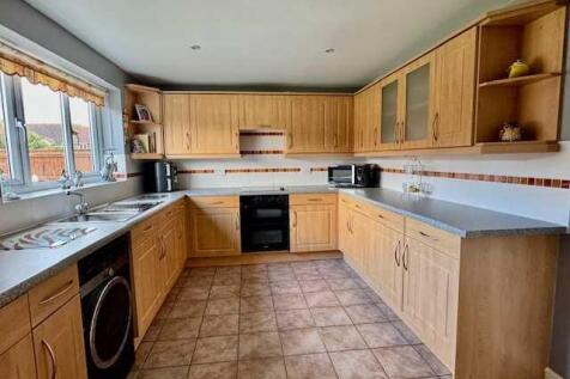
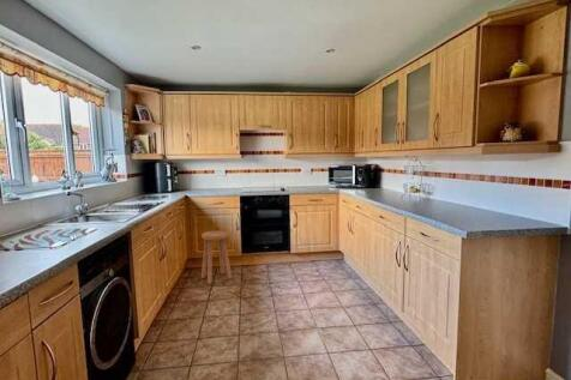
+ stool [200,230,233,285]
